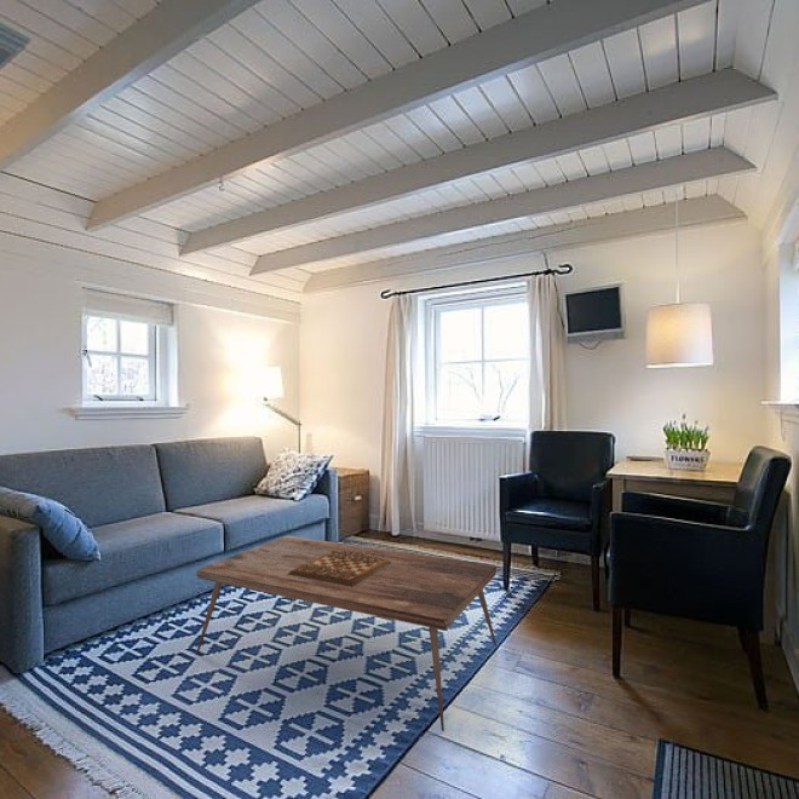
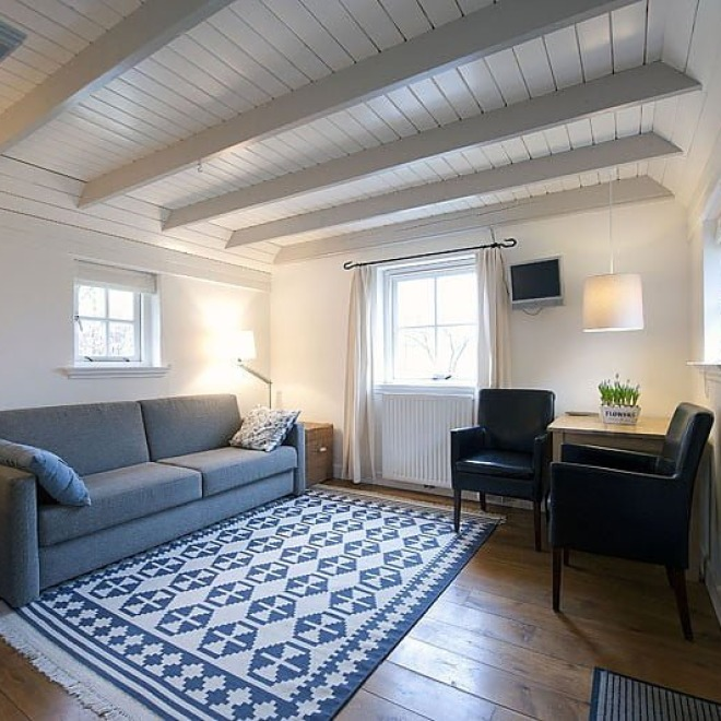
- coffee table [195,535,498,732]
